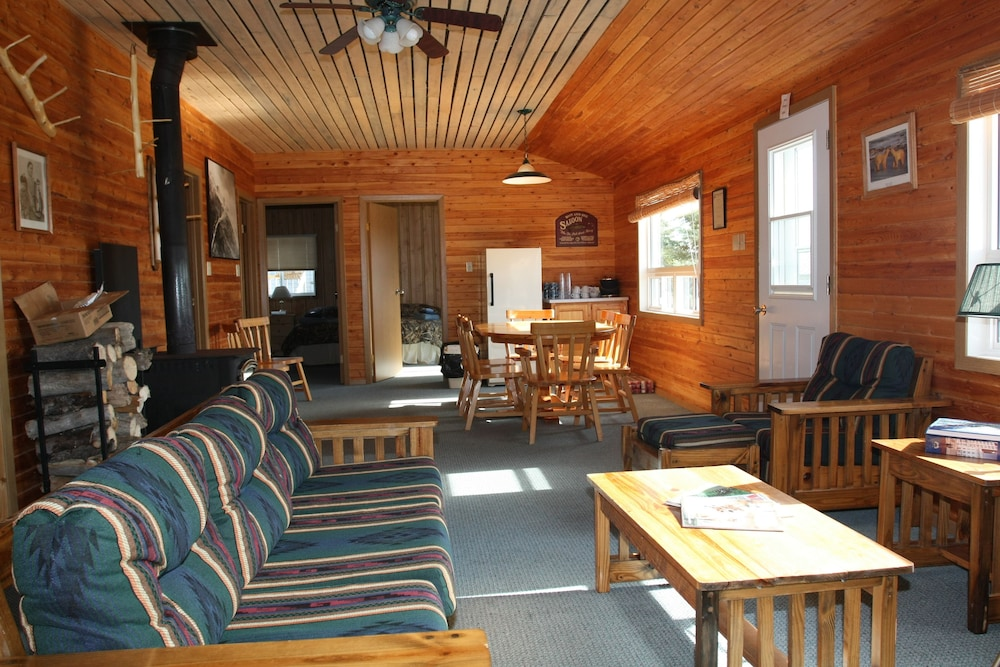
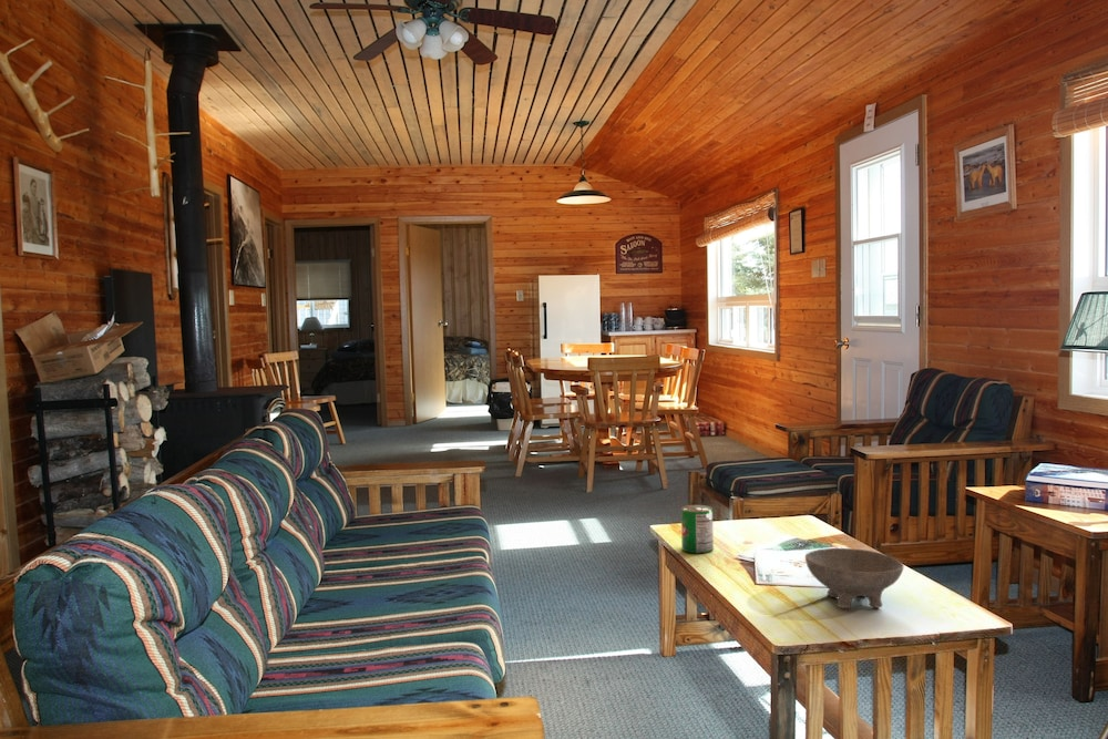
+ can [680,504,715,554]
+ bowl [804,547,905,609]
